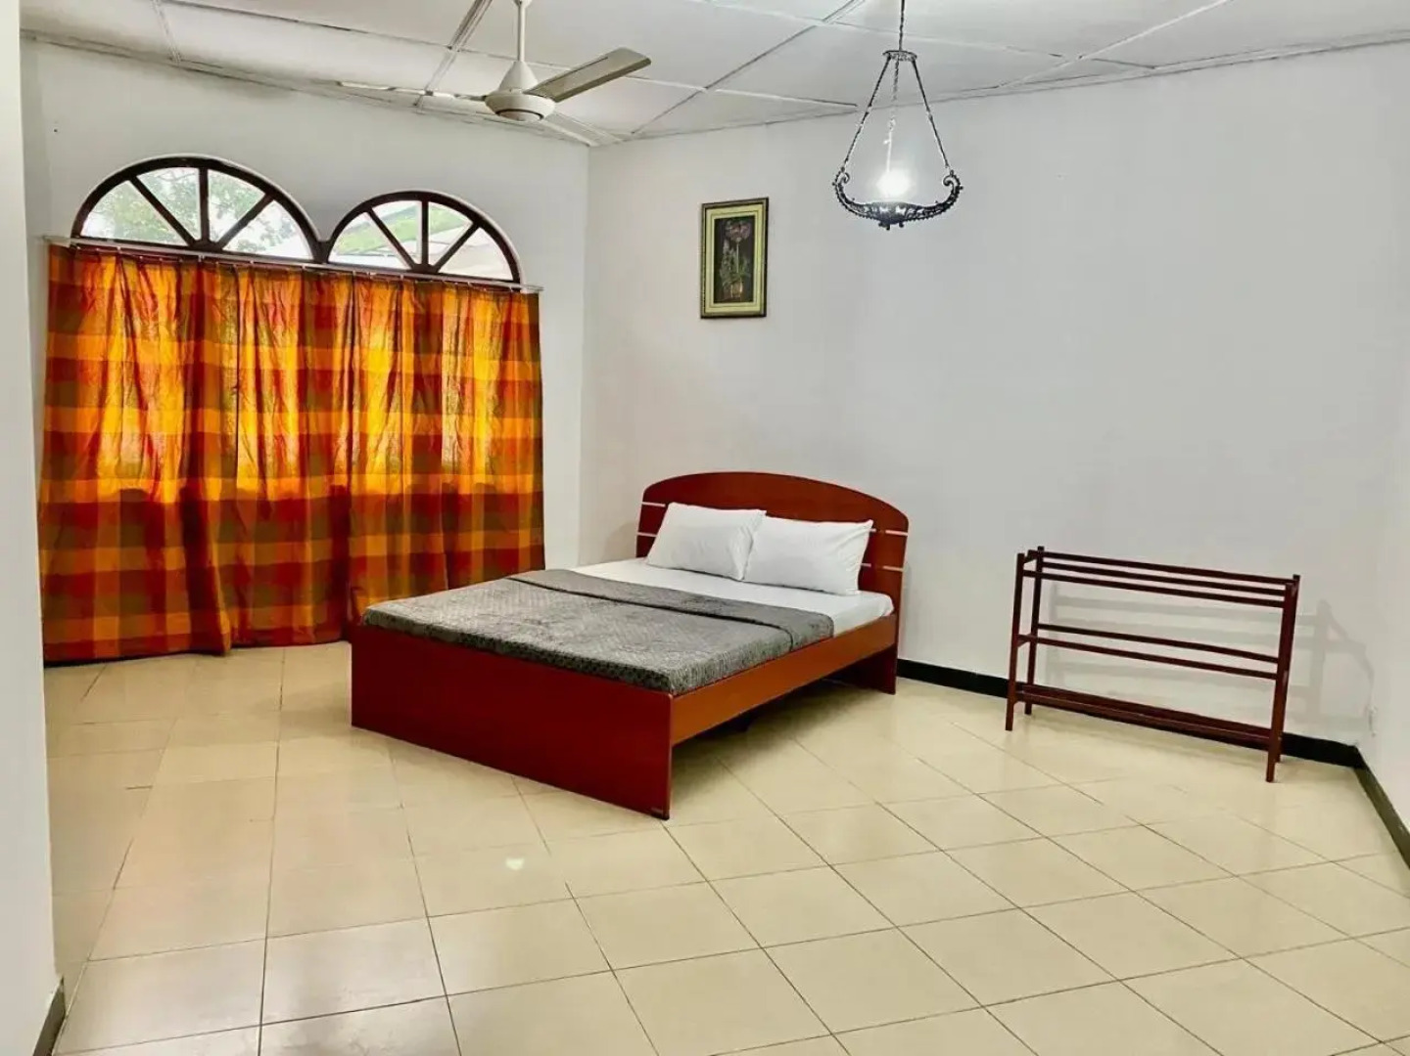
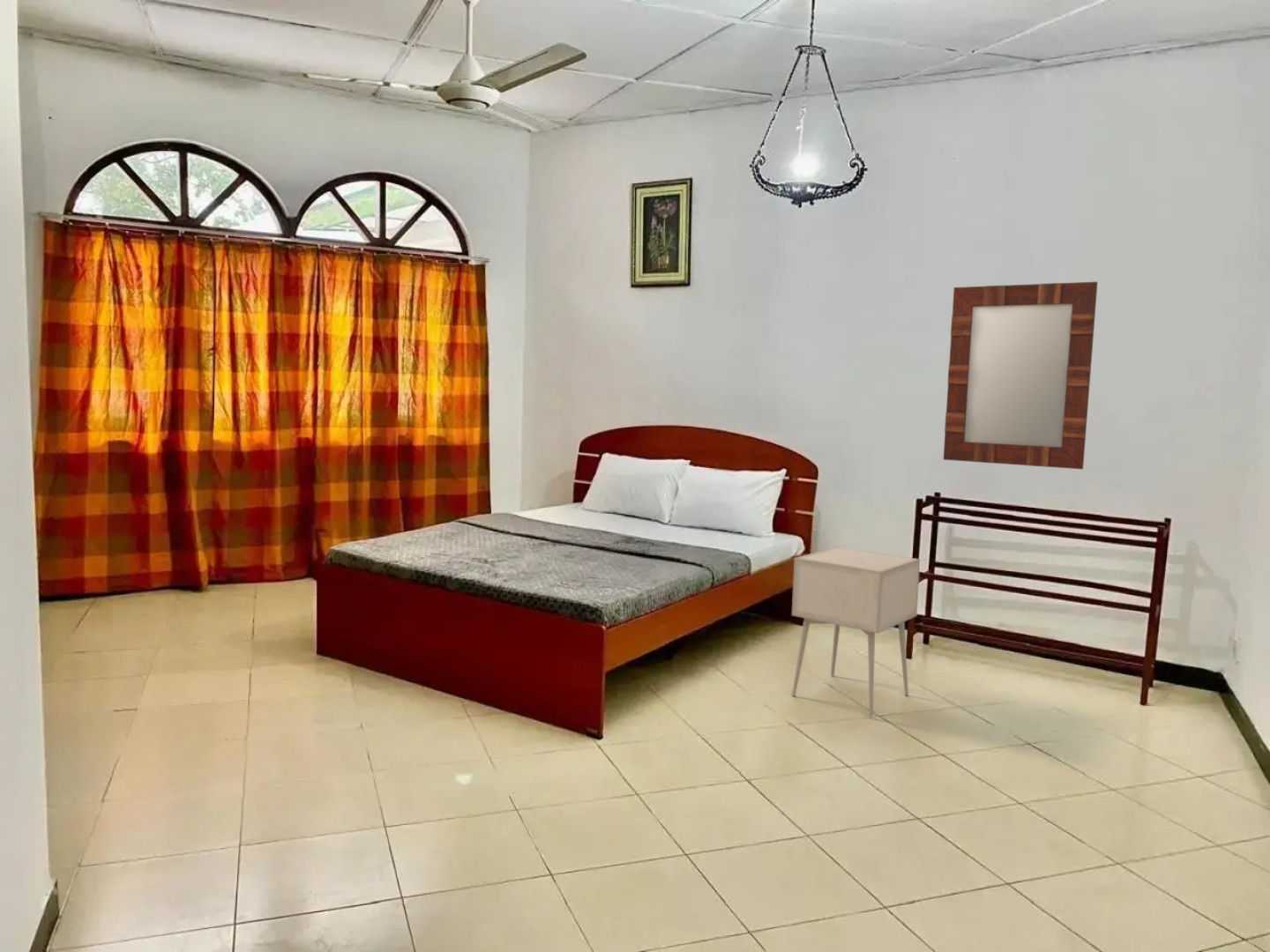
+ home mirror [943,281,1099,470]
+ nightstand [791,547,921,718]
